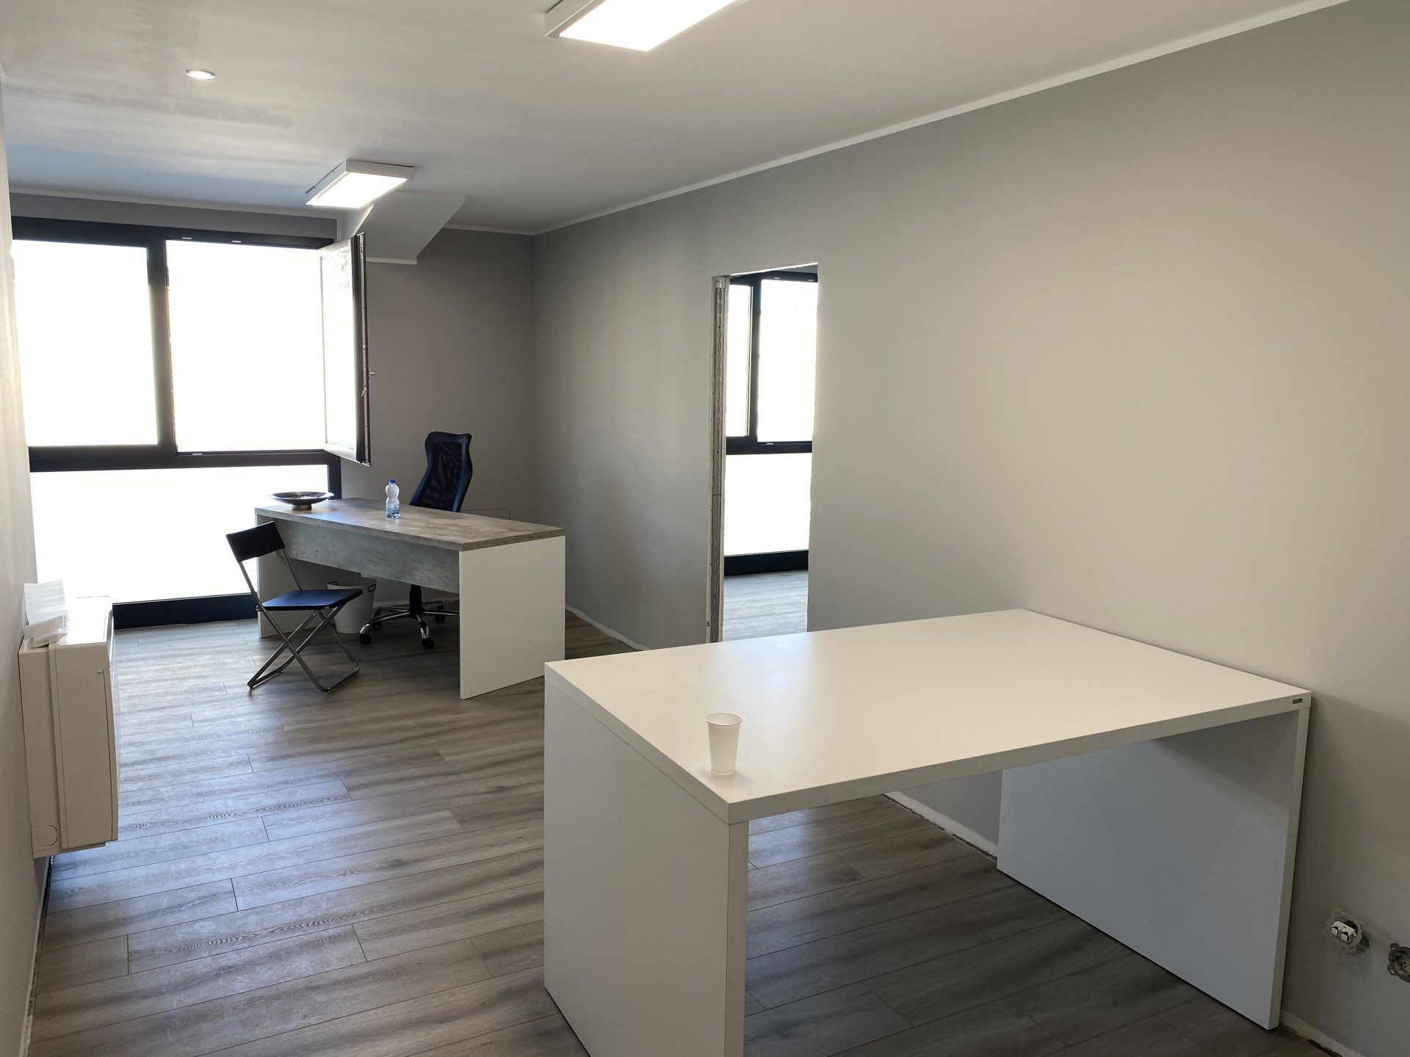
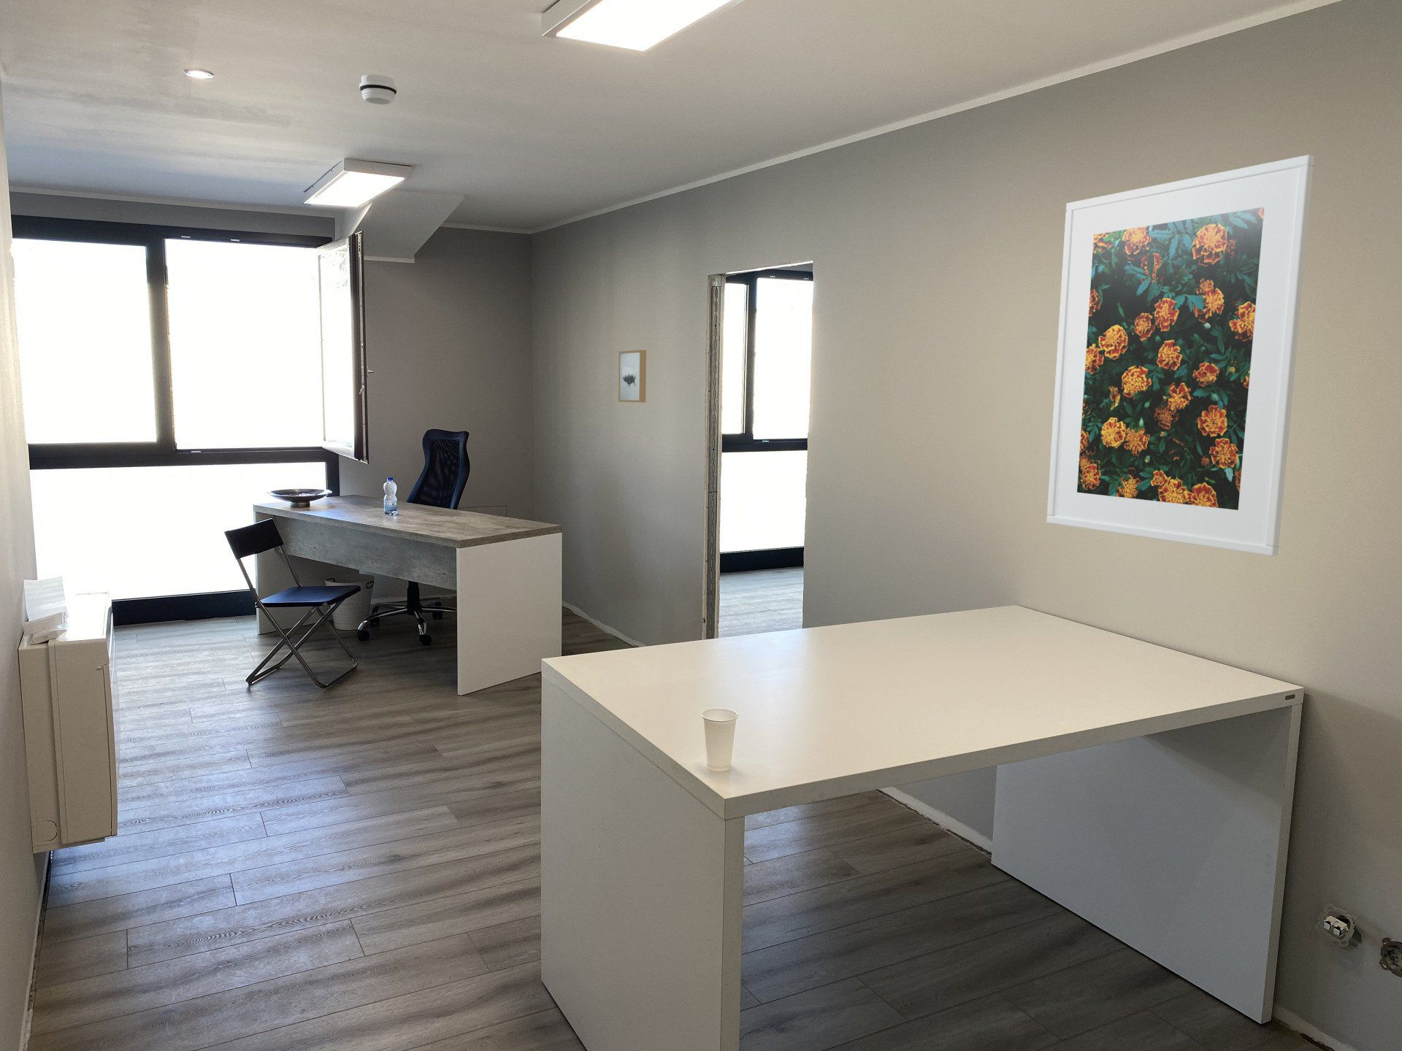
+ wall art [618,349,647,403]
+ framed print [1047,153,1315,556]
+ smoke detector [359,74,397,106]
